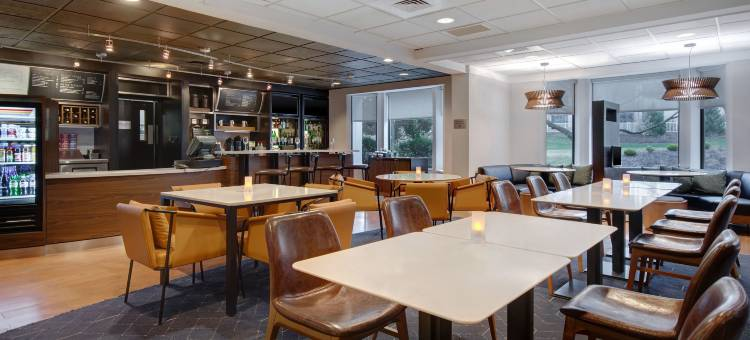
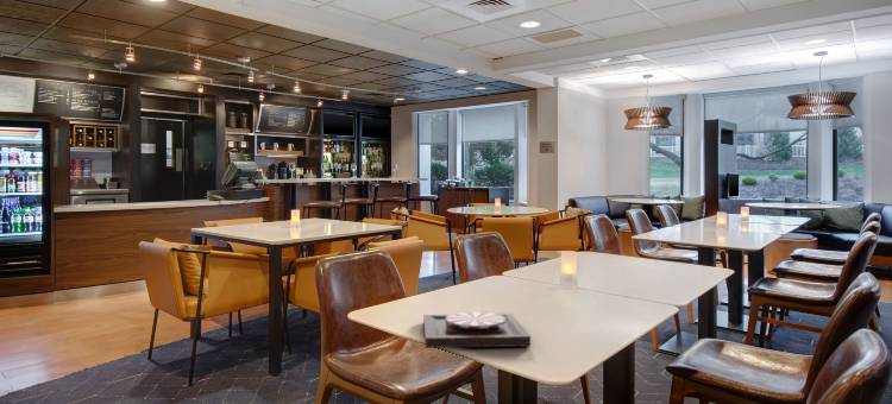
+ plate [422,311,532,349]
